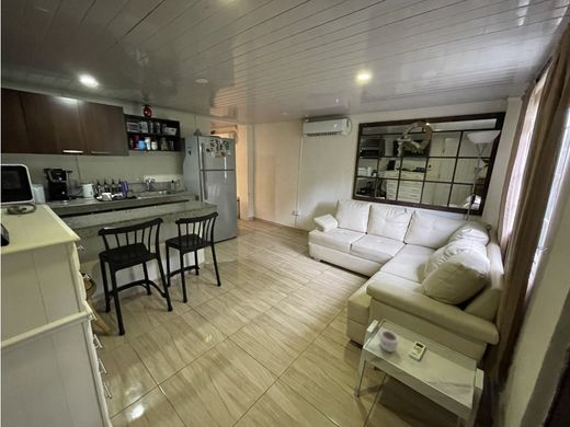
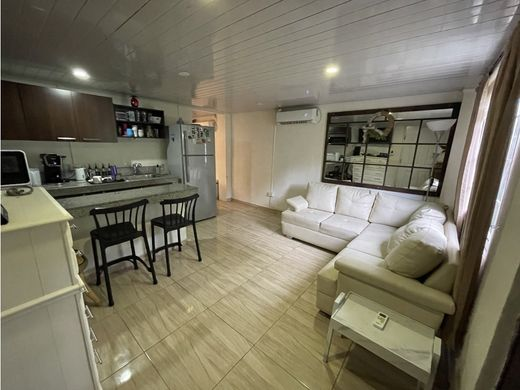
- mug [377,330,400,353]
